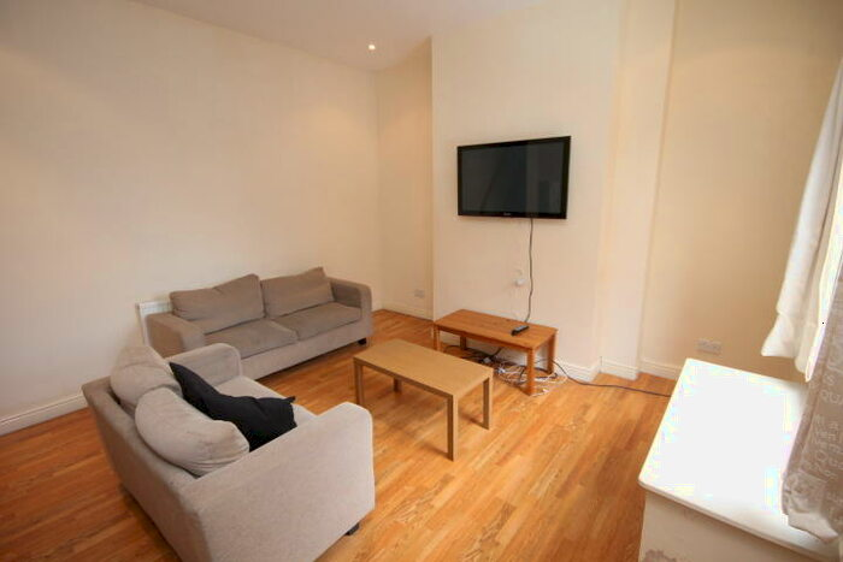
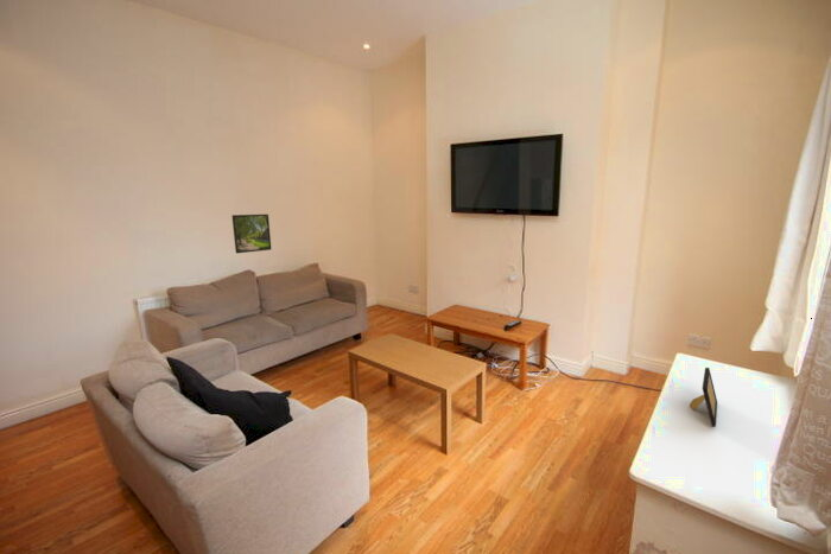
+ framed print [230,214,272,254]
+ picture frame [689,367,718,428]
